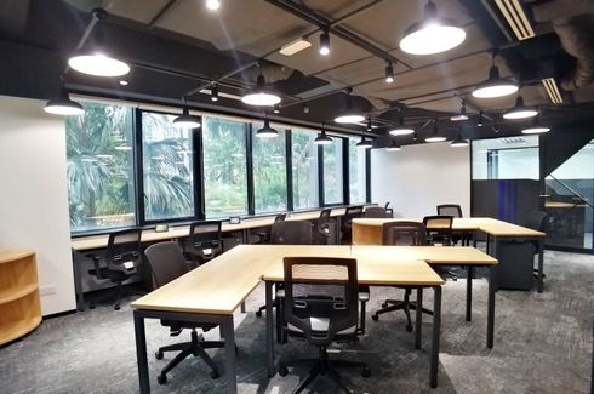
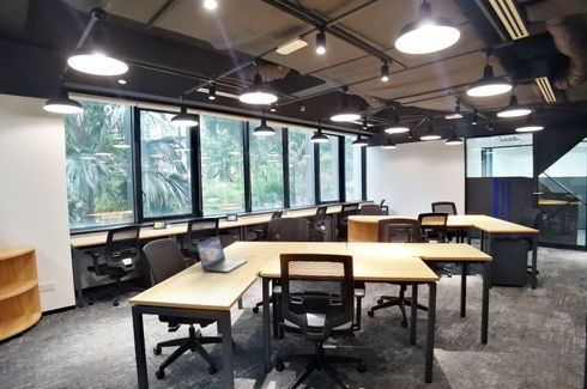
+ laptop [195,235,248,274]
